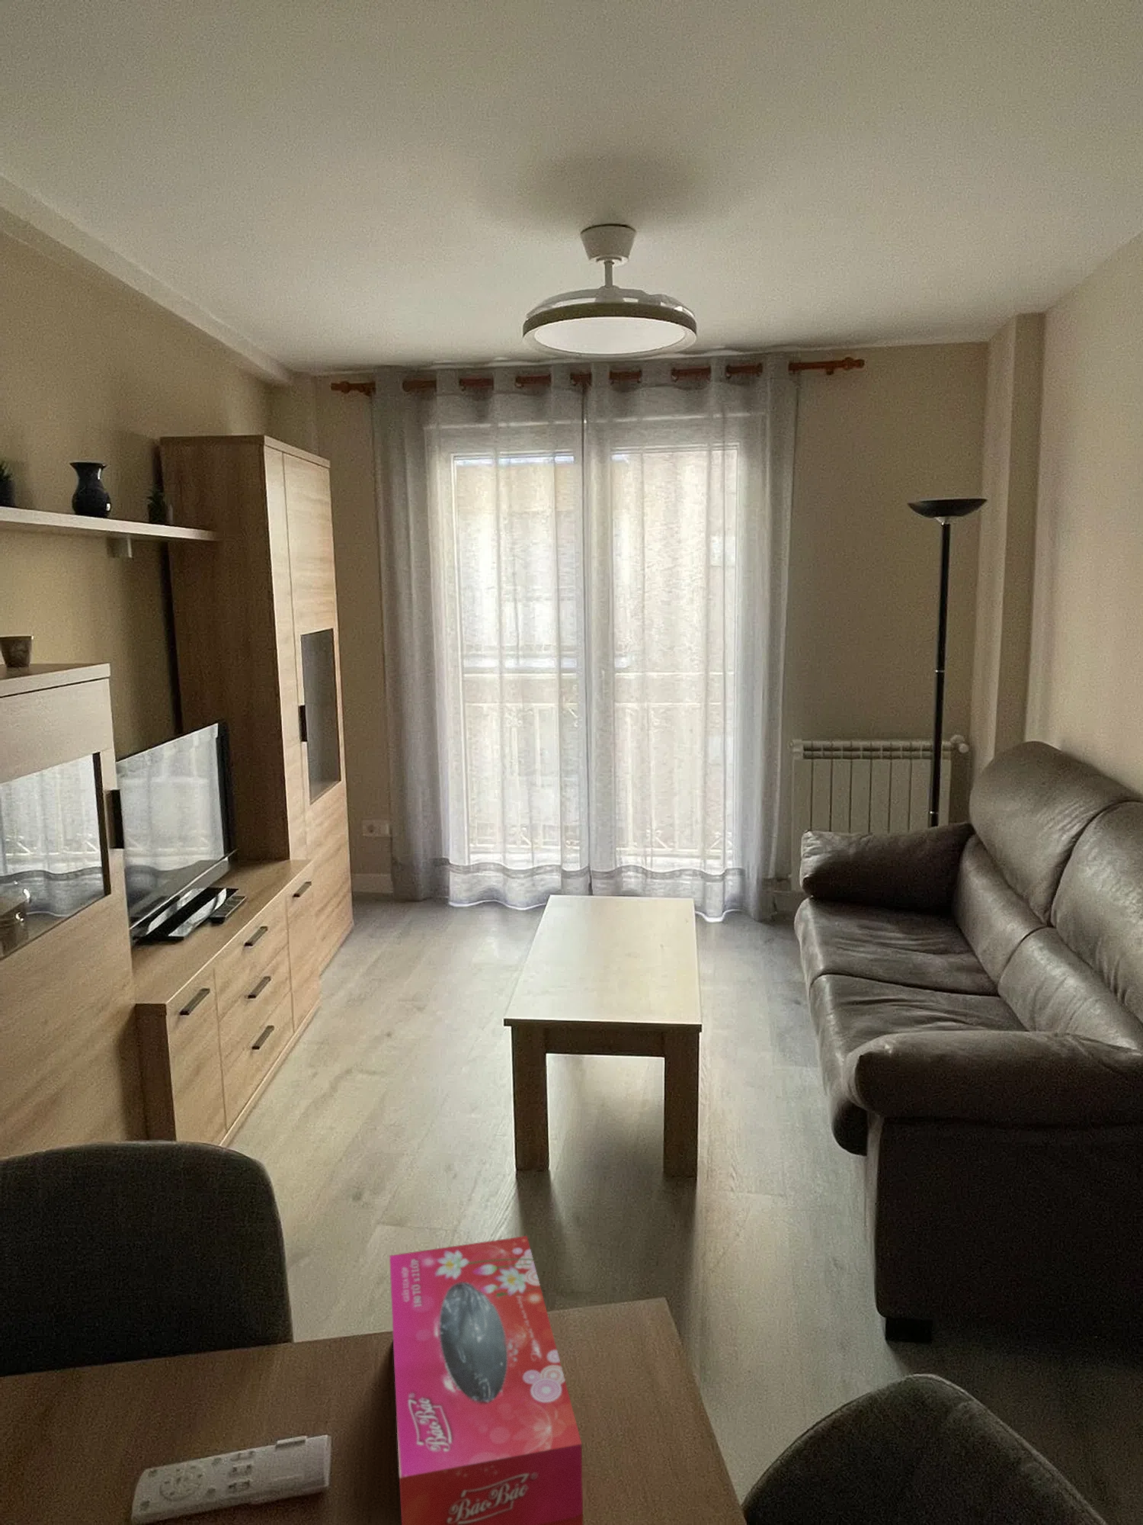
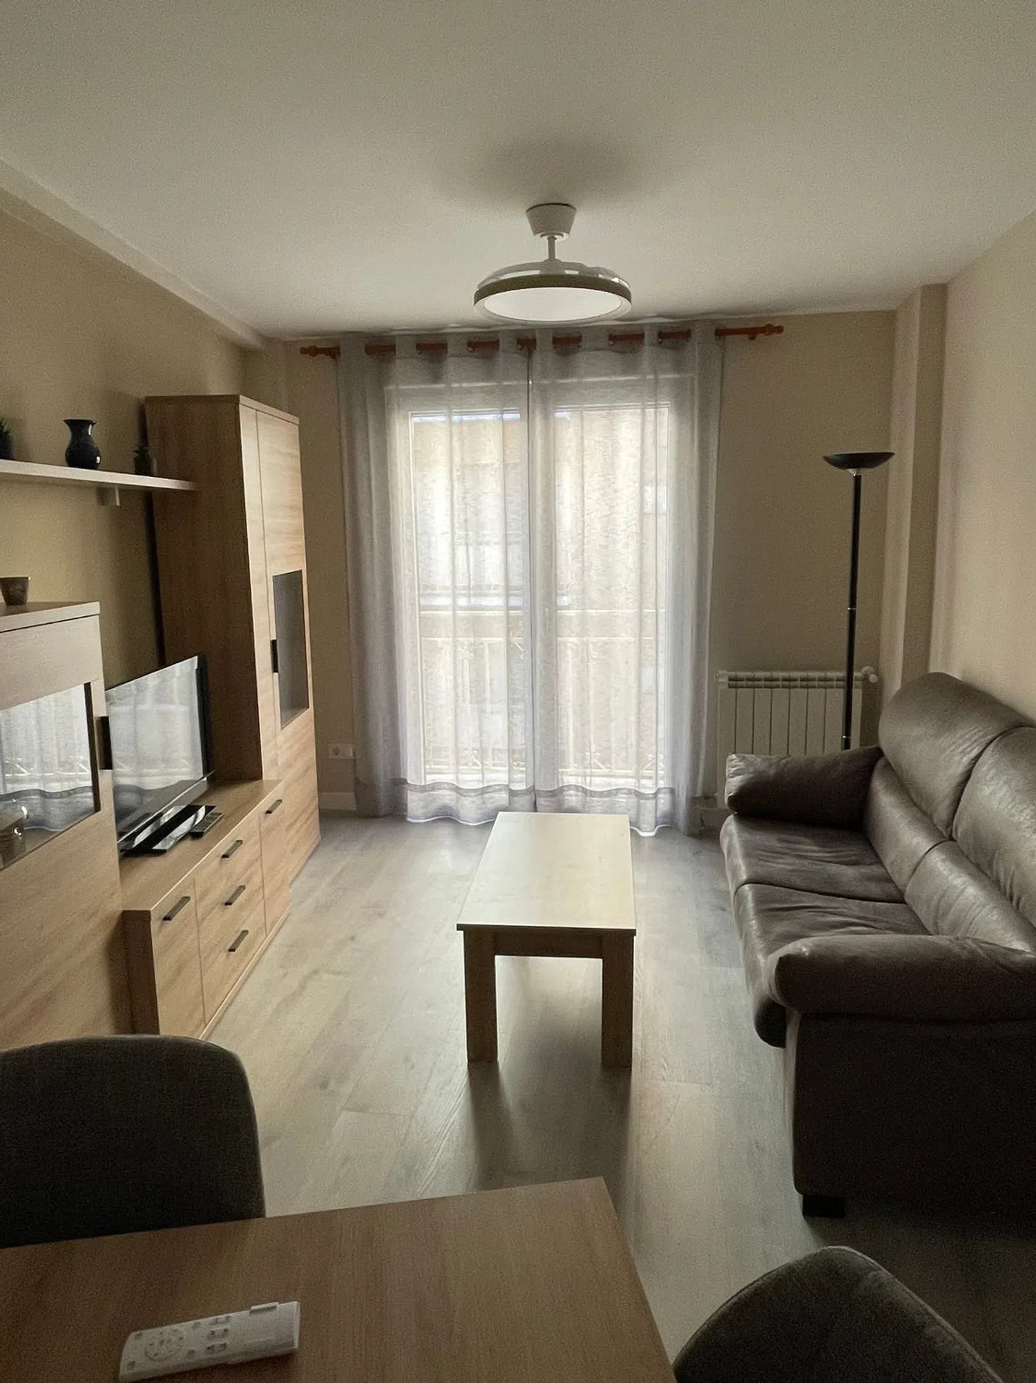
- tissue box [389,1236,584,1525]
